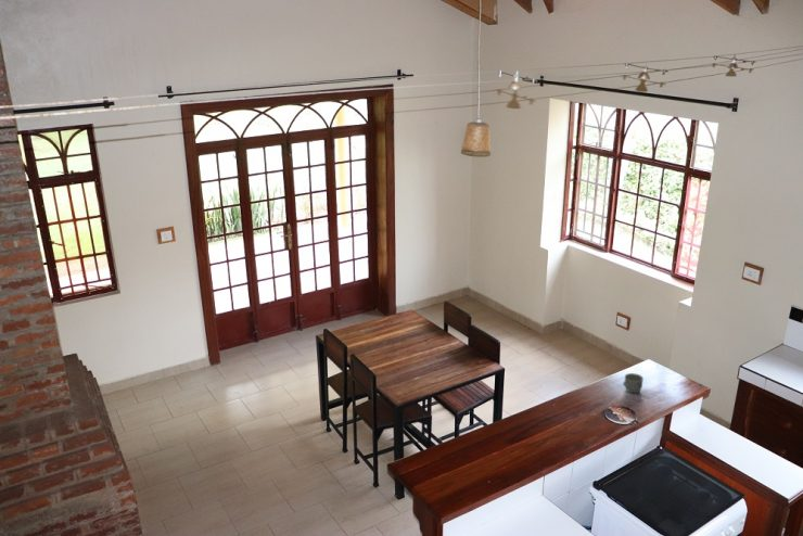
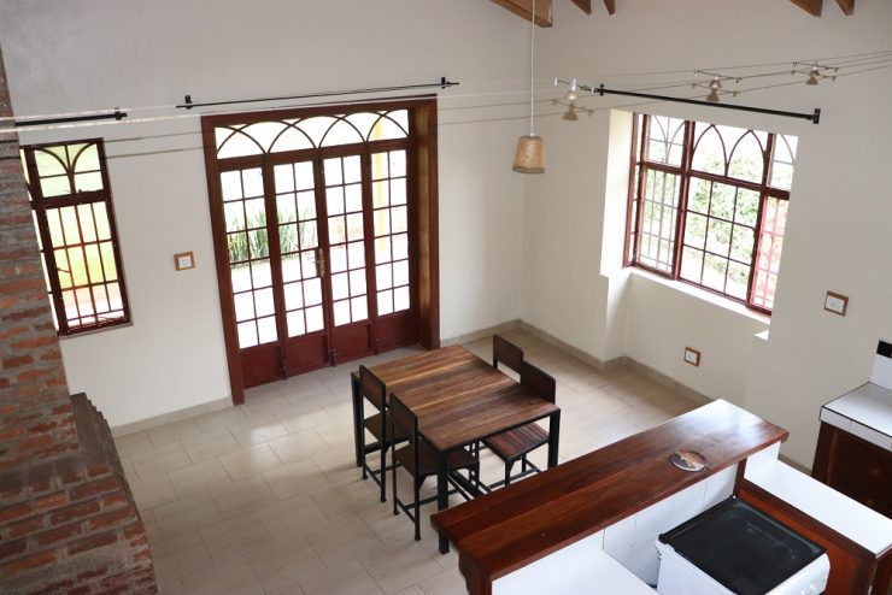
- mug [622,372,645,394]
